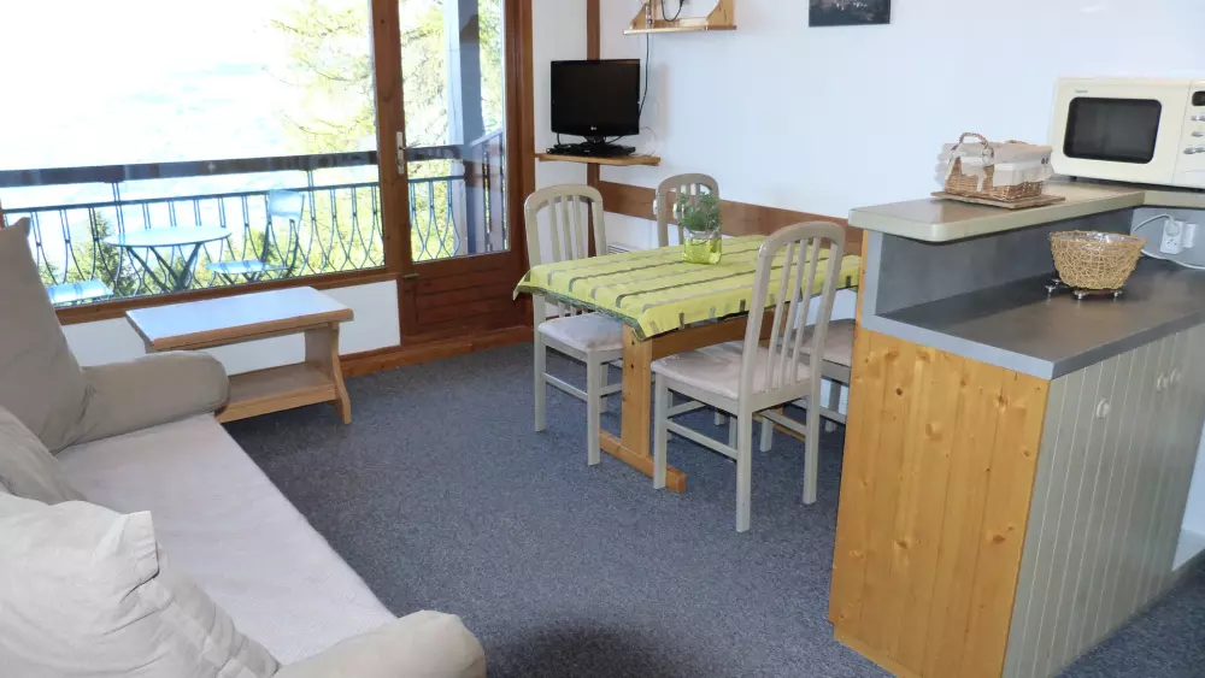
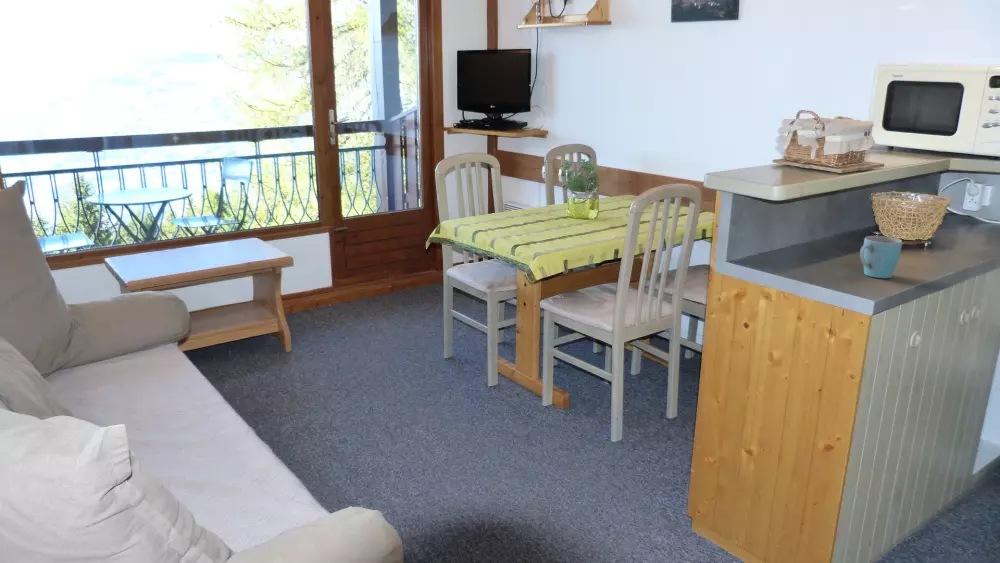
+ mug [859,235,903,279]
